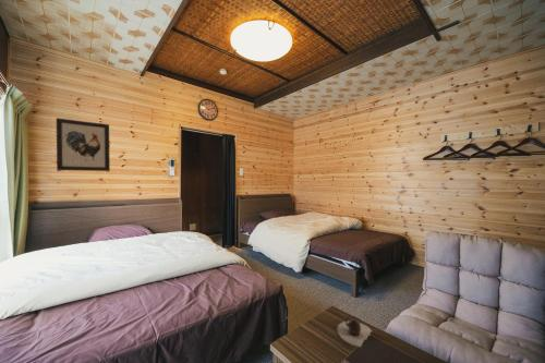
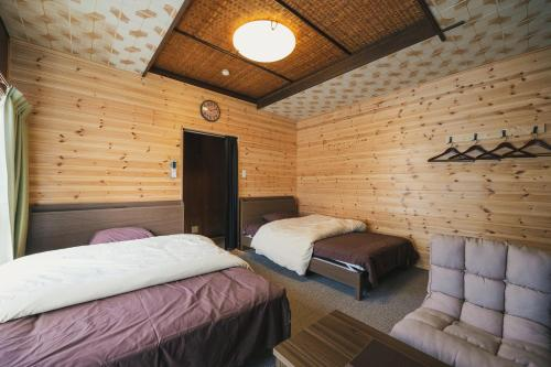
- teapot [336,316,373,348]
- wall art [56,117,111,172]
